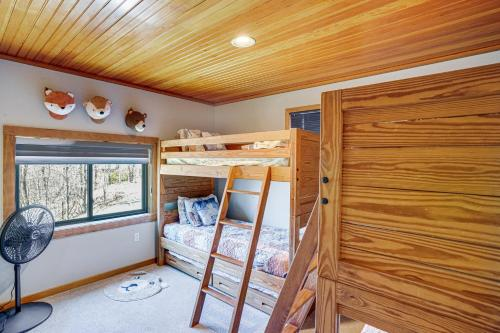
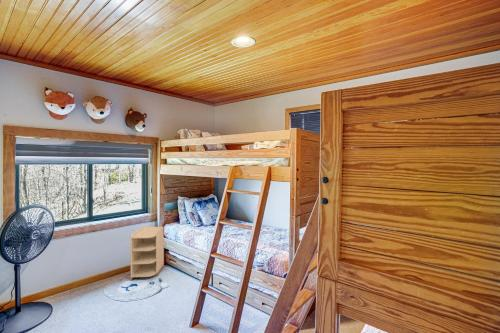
+ nightstand [129,226,165,281]
